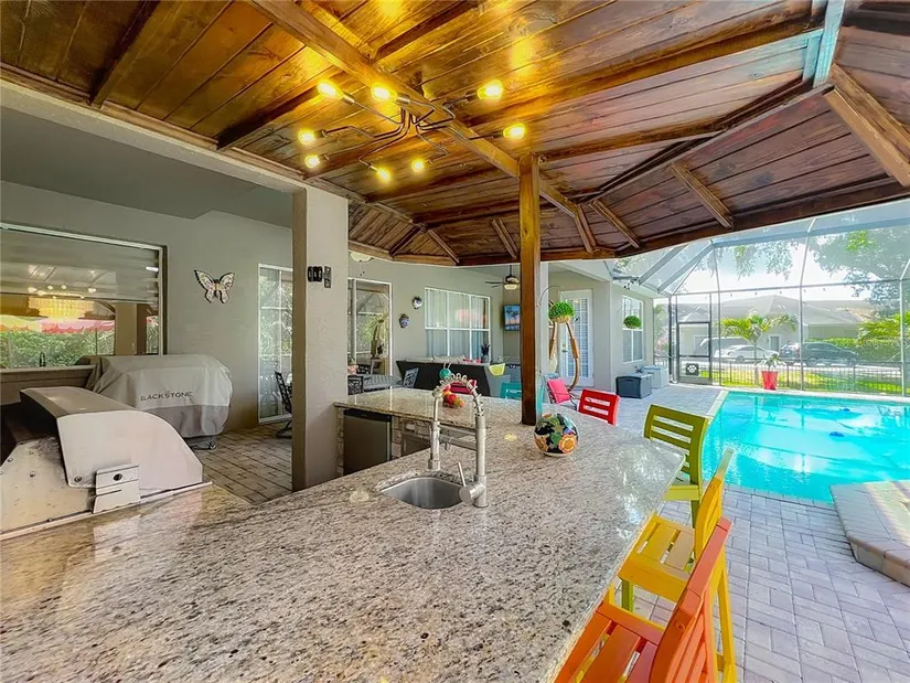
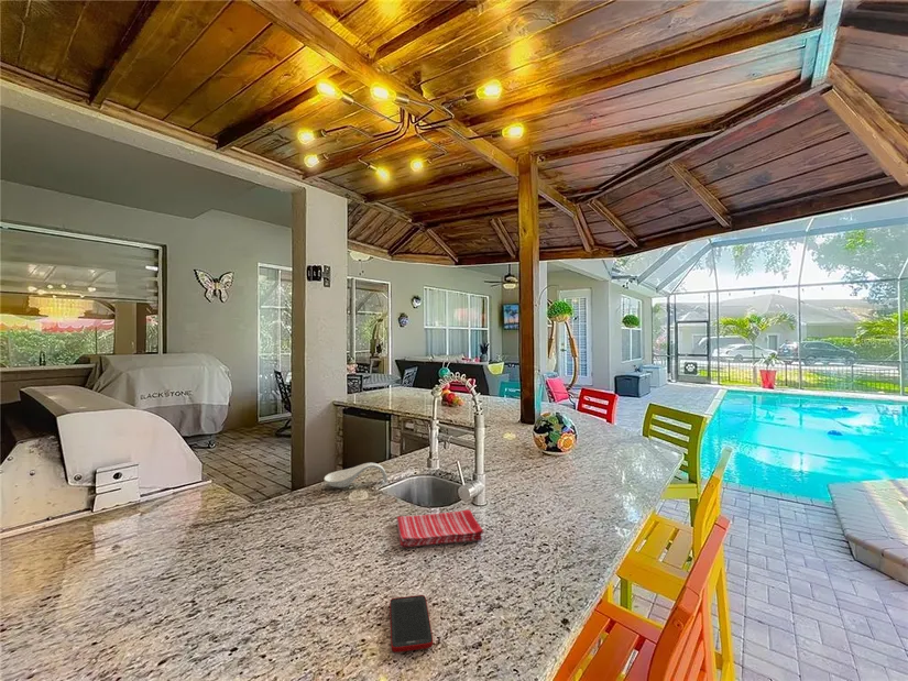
+ cell phone [389,594,434,653]
+ spoon rest [324,462,389,488]
+ dish towel [396,508,484,549]
